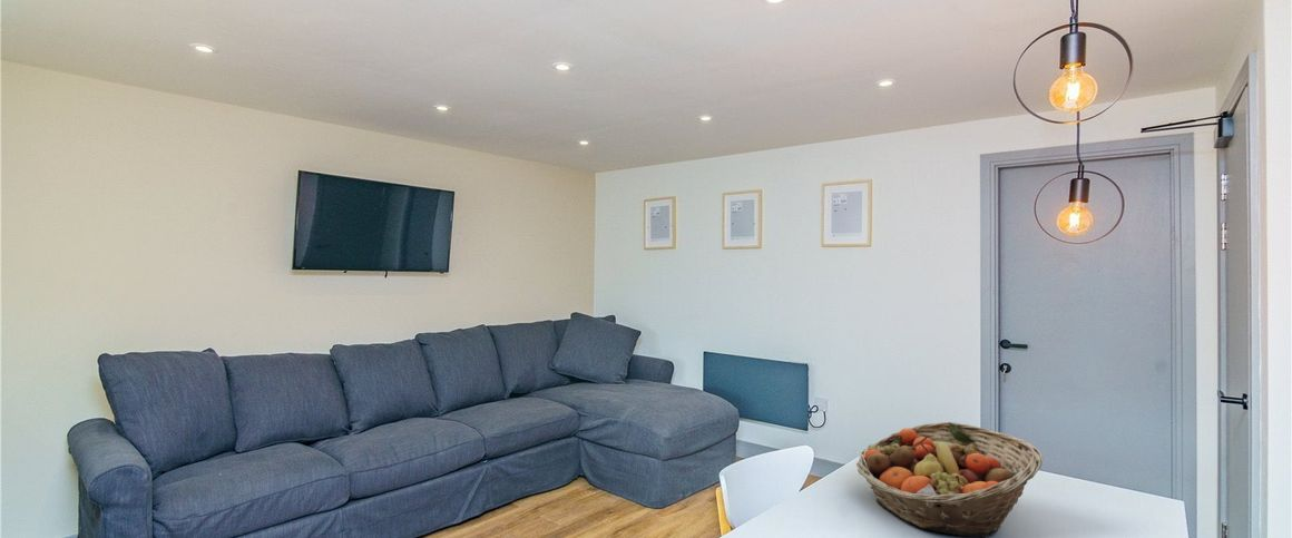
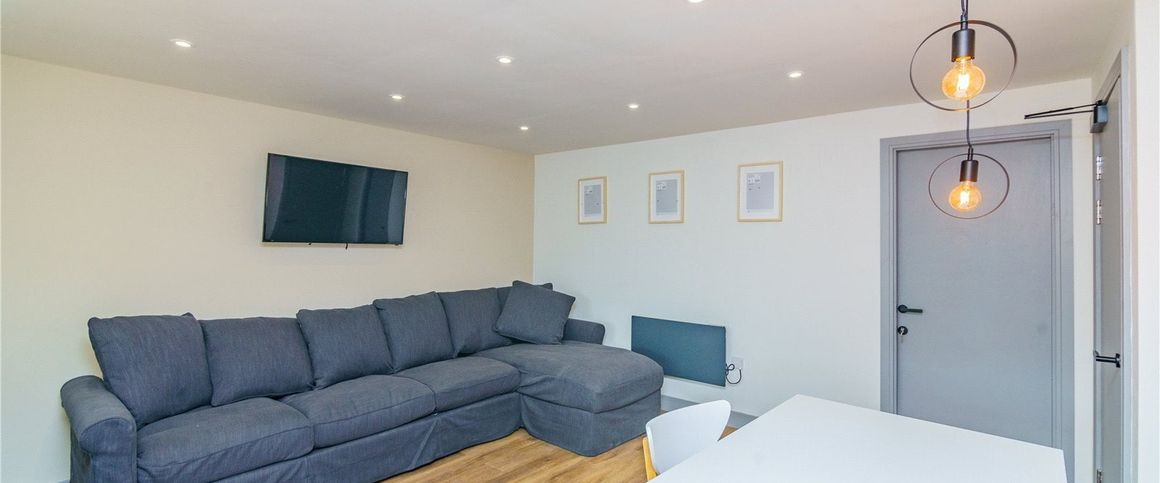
- fruit basket [855,421,1044,538]
